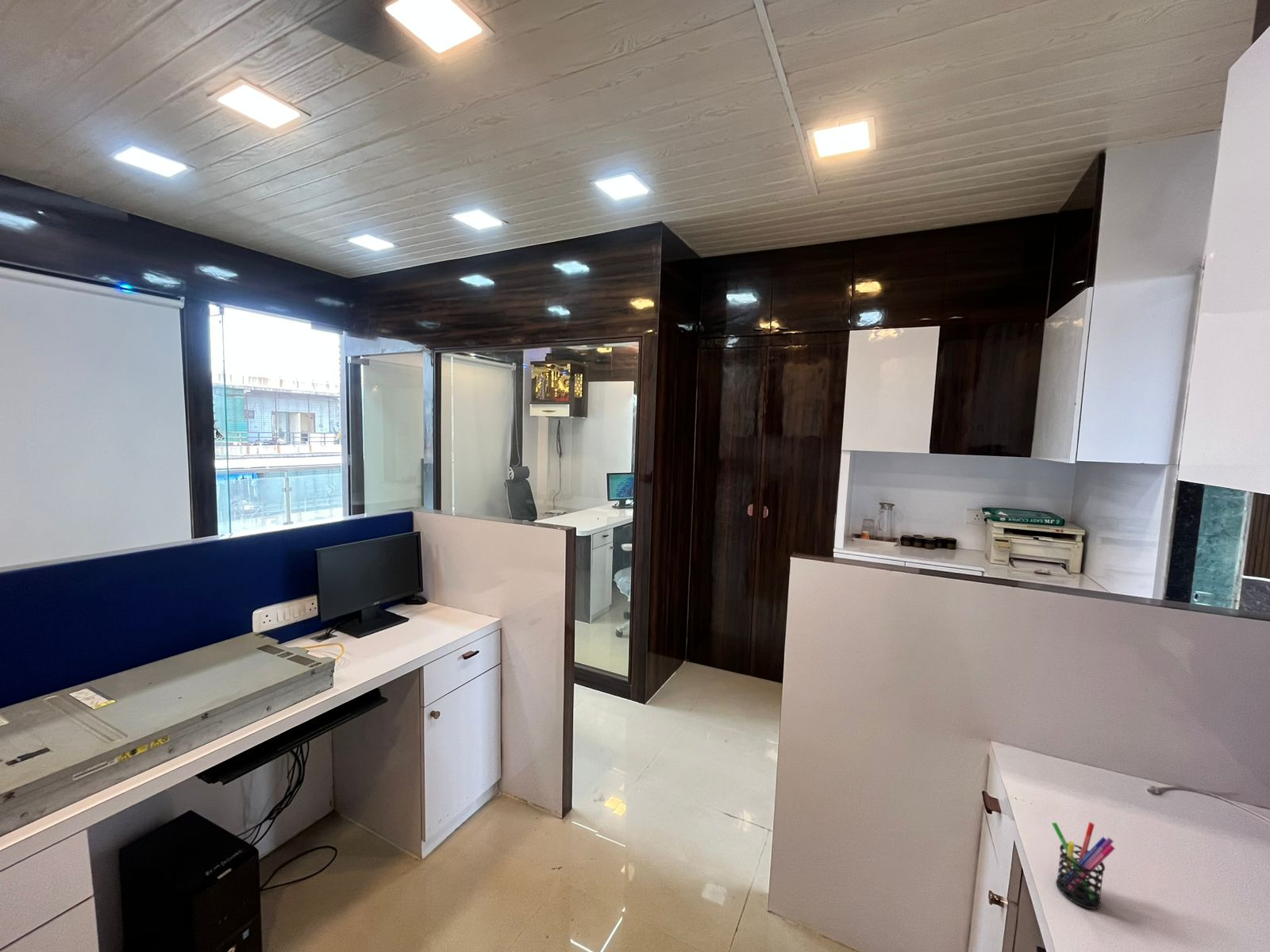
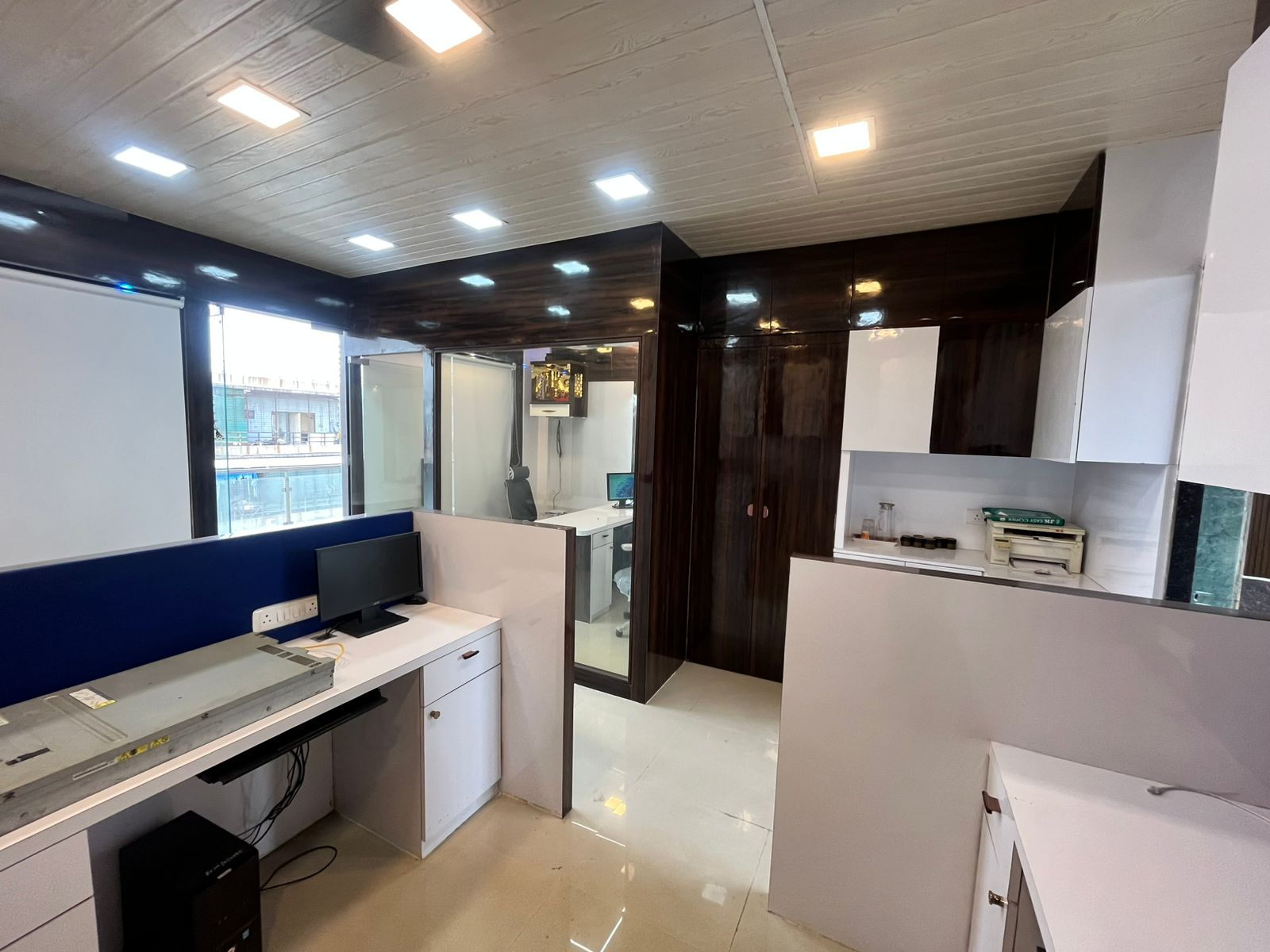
- pen holder [1051,821,1116,910]
